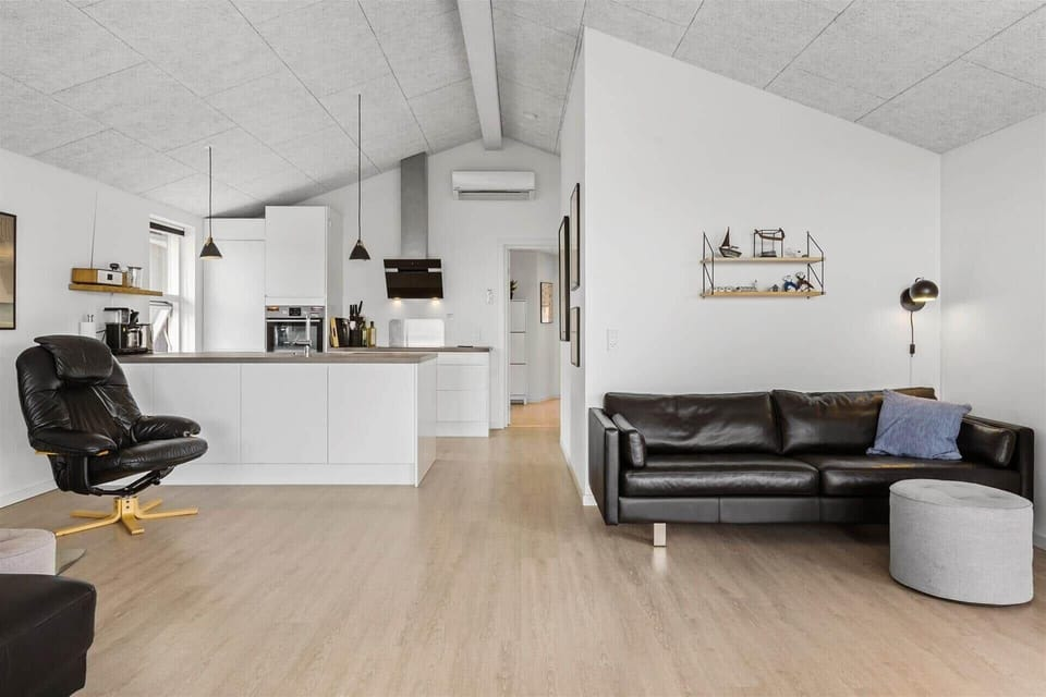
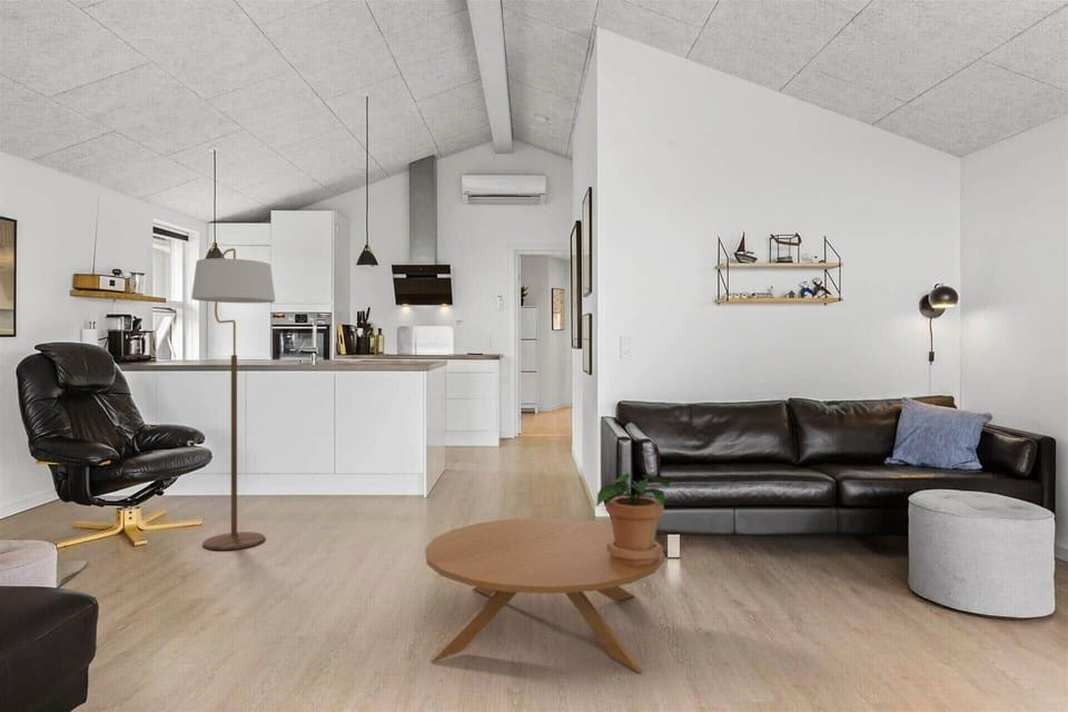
+ potted plant [595,472,671,565]
+ floor lamp [190,247,276,551]
+ coffee table [424,517,665,674]
